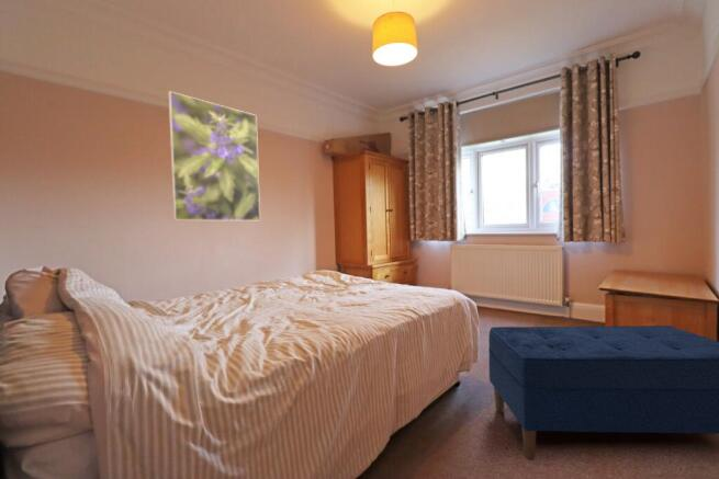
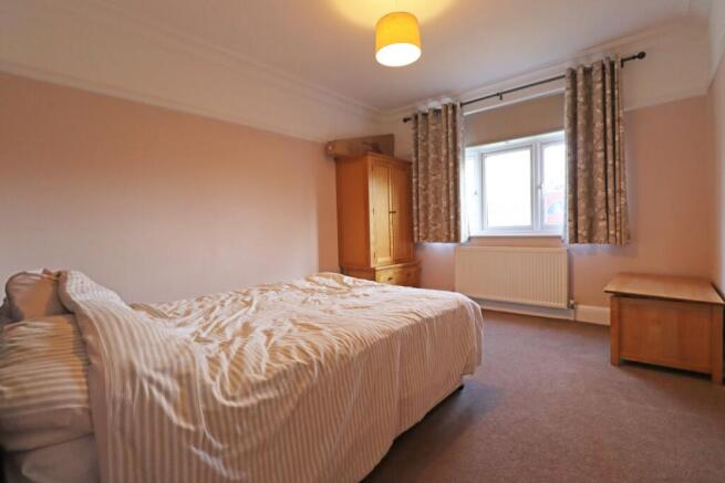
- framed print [167,90,261,221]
- bench [487,324,719,461]
